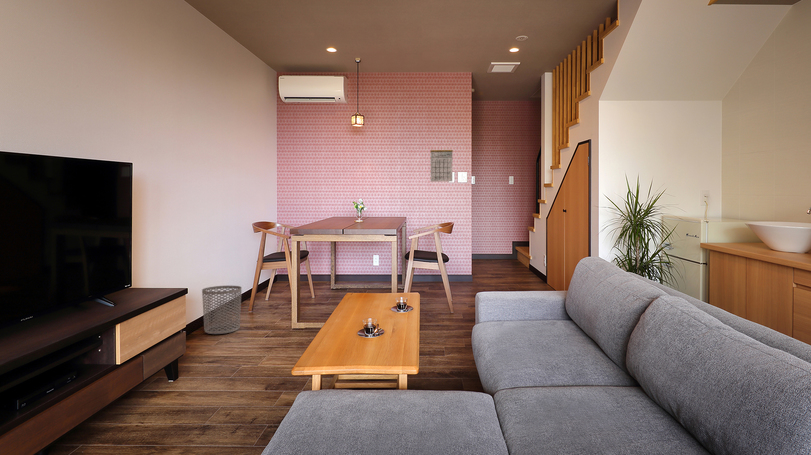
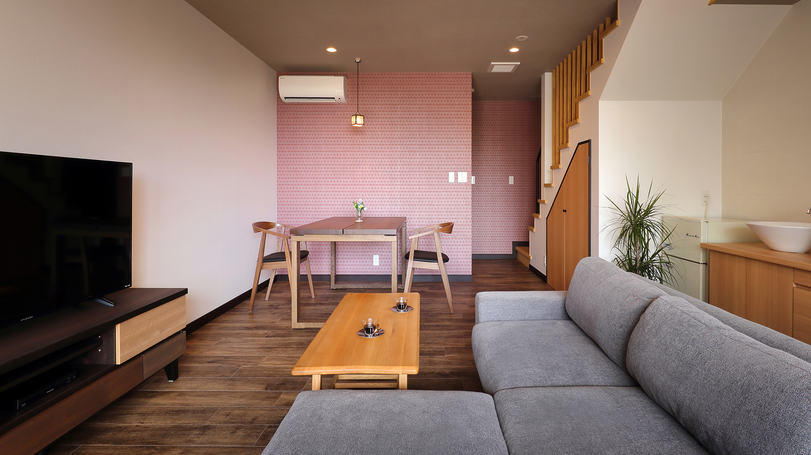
- waste bin [201,285,242,335]
- calendar [430,142,454,183]
